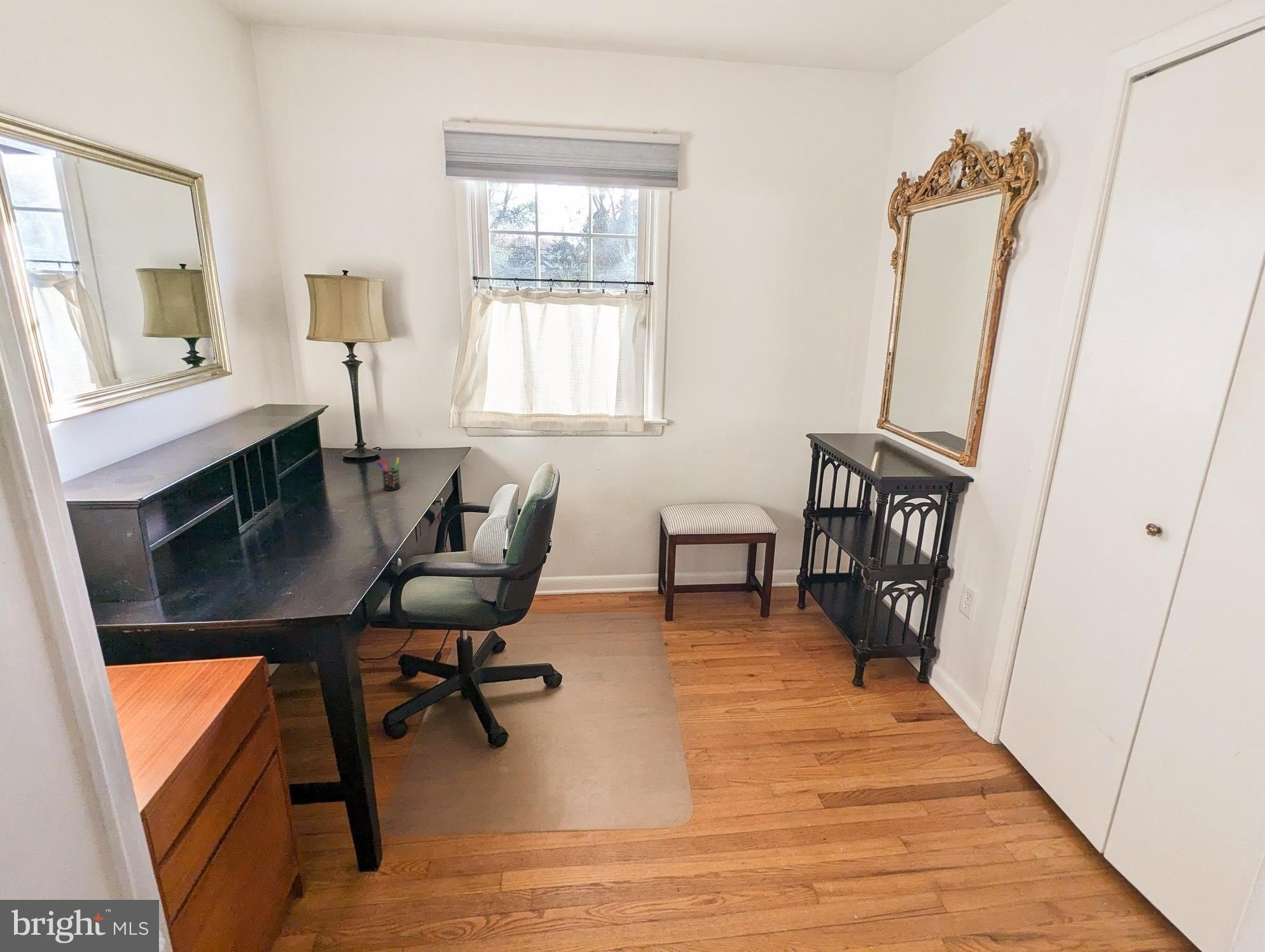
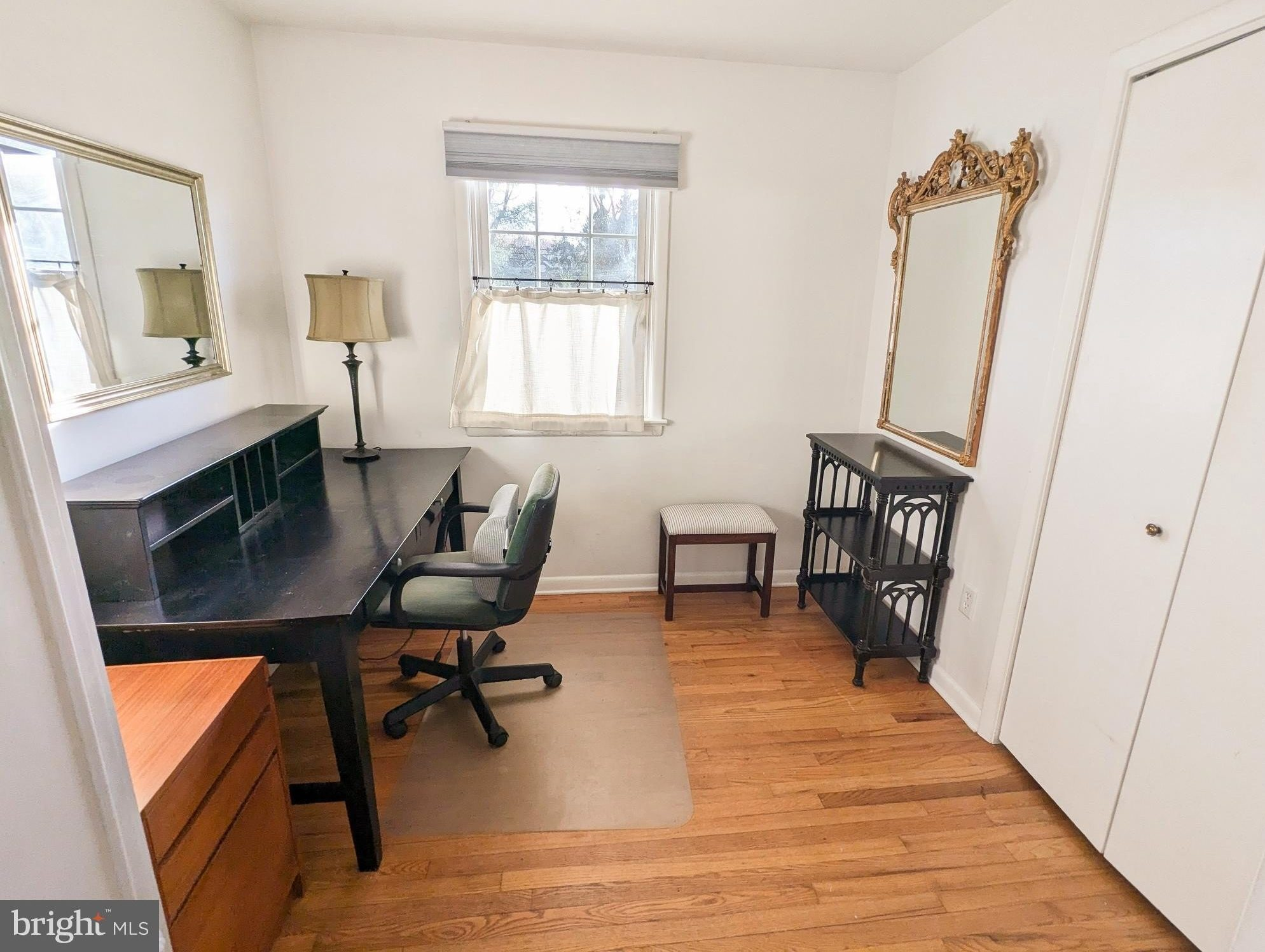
- pen holder [376,457,401,491]
